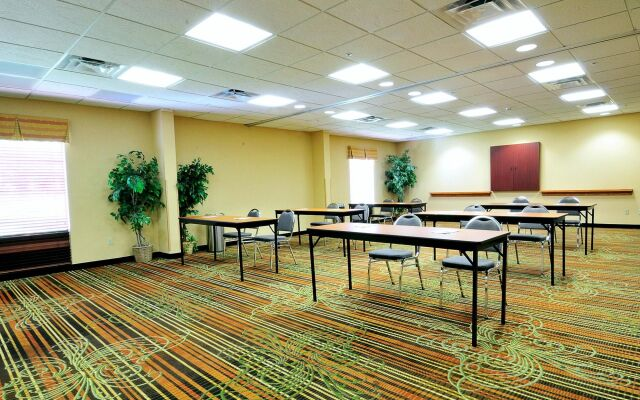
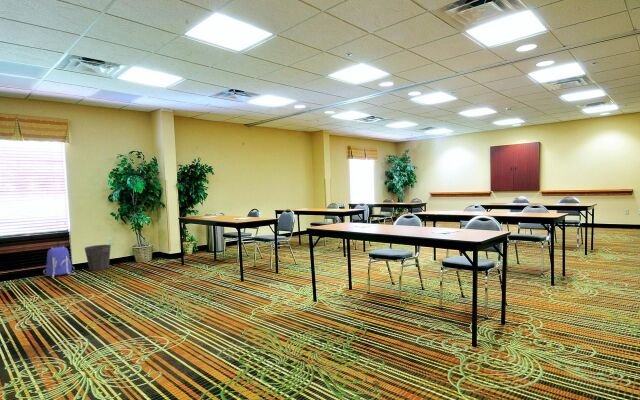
+ waste bin [84,244,112,272]
+ backpack [42,245,77,279]
